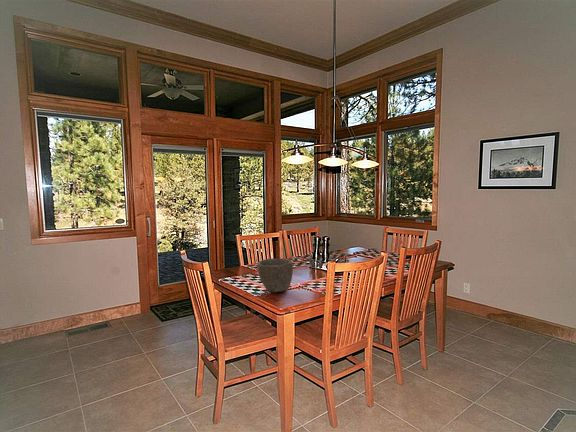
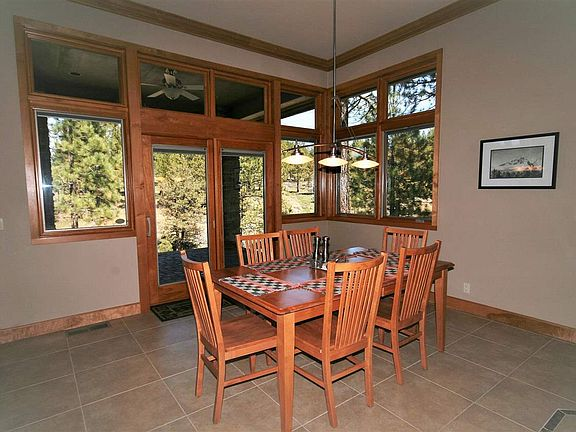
- bowl [256,258,294,293]
